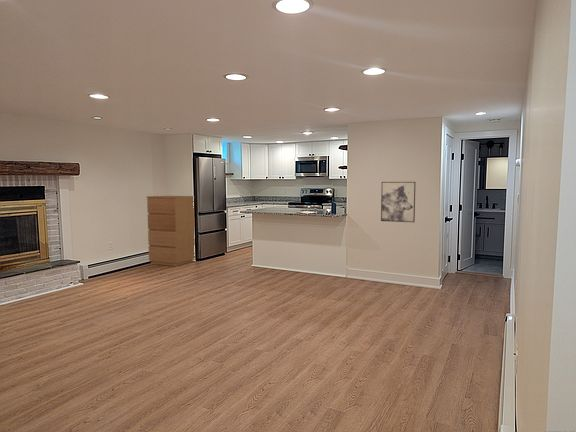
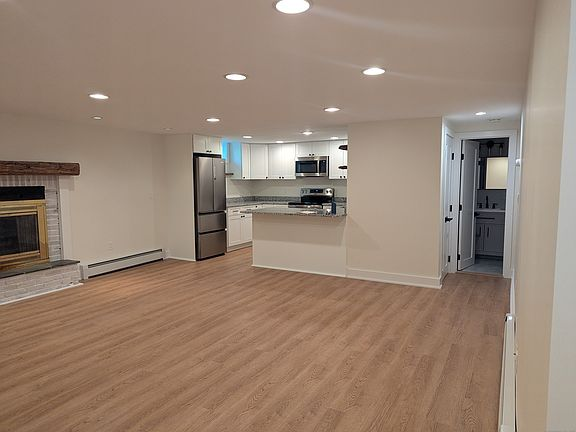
- wall art [380,181,417,223]
- dresser [146,195,196,267]
